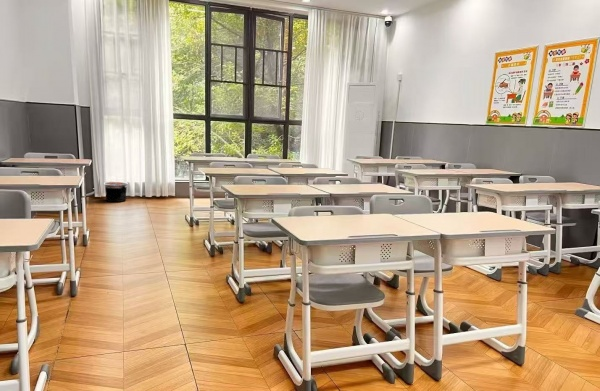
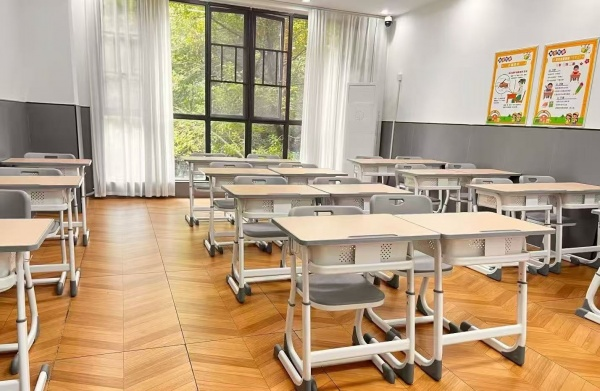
- trash bin [103,181,129,203]
